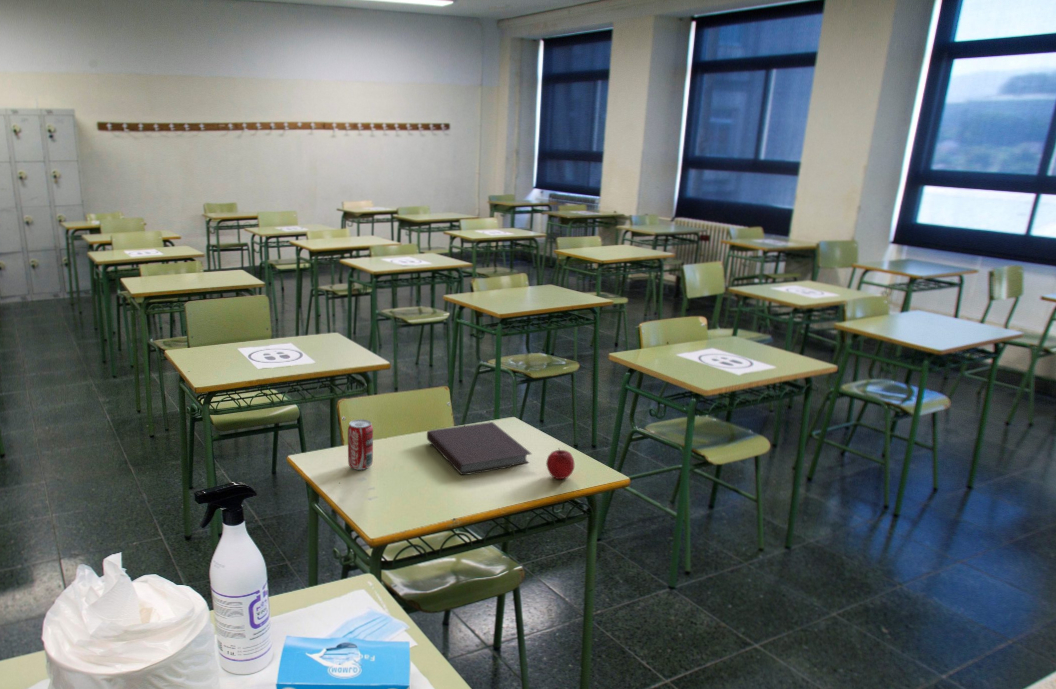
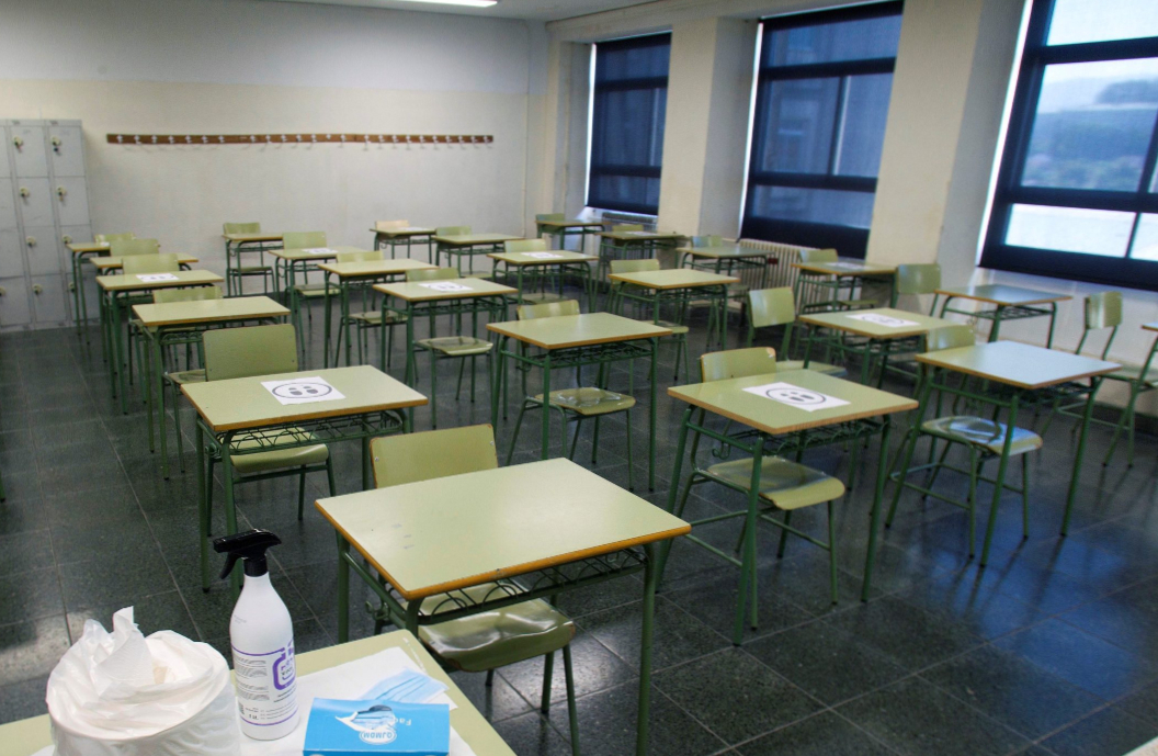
- apple [545,447,575,480]
- notebook [426,421,533,476]
- beverage can [347,418,374,471]
